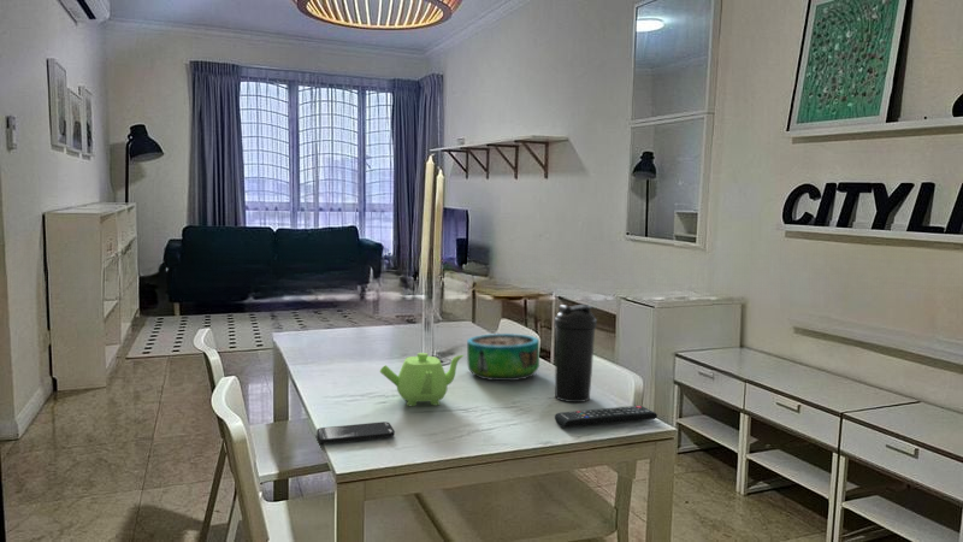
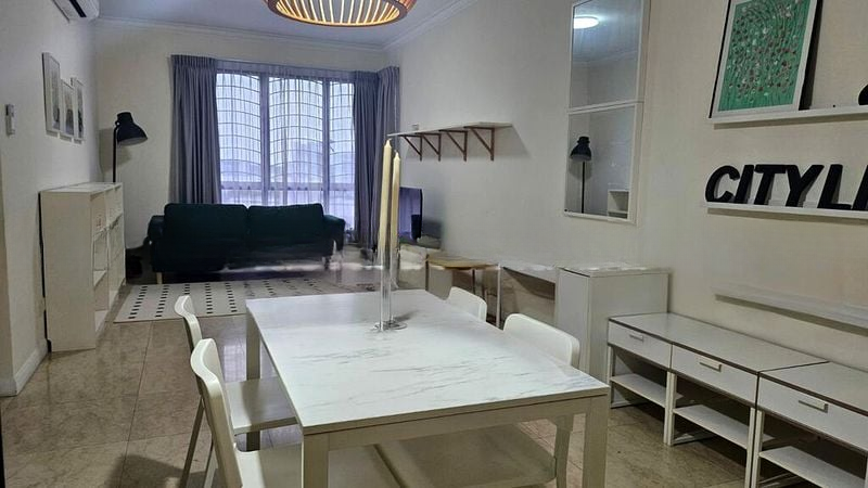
- smartphone [315,420,396,444]
- teapot [378,352,465,407]
- decorative bowl [466,332,540,382]
- water bottle [554,304,598,403]
- remote control [554,405,658,429]
